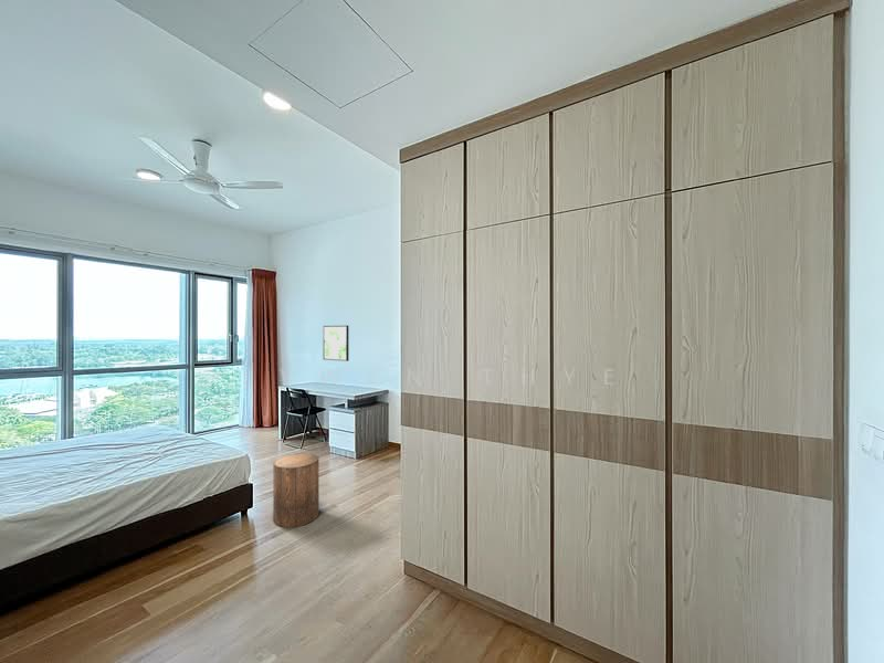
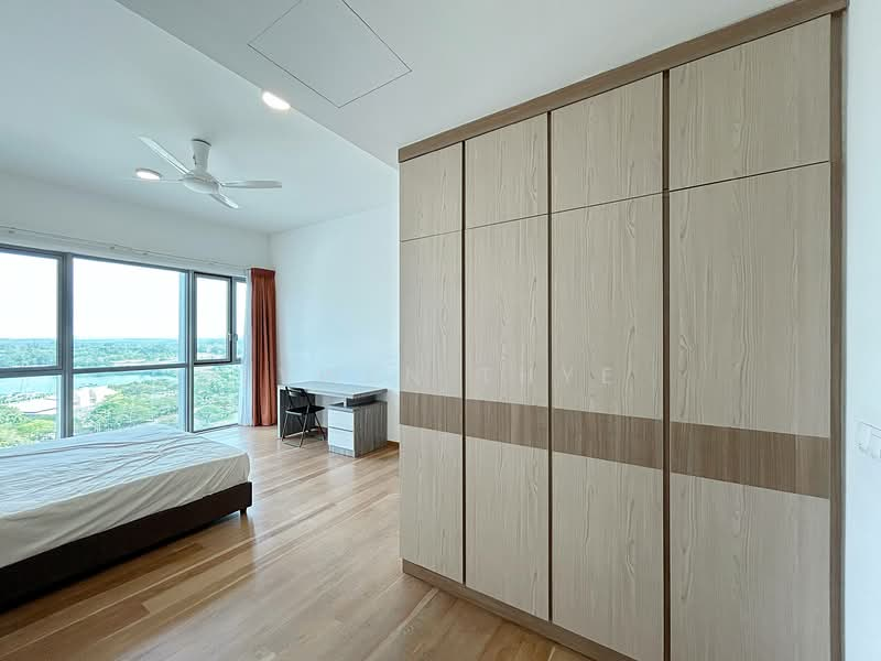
- wall art [322,325,350,362]
- stool [272,452,320,529]
